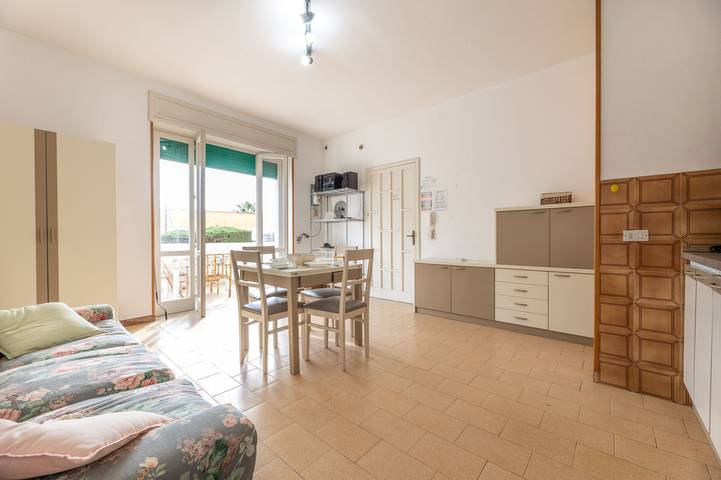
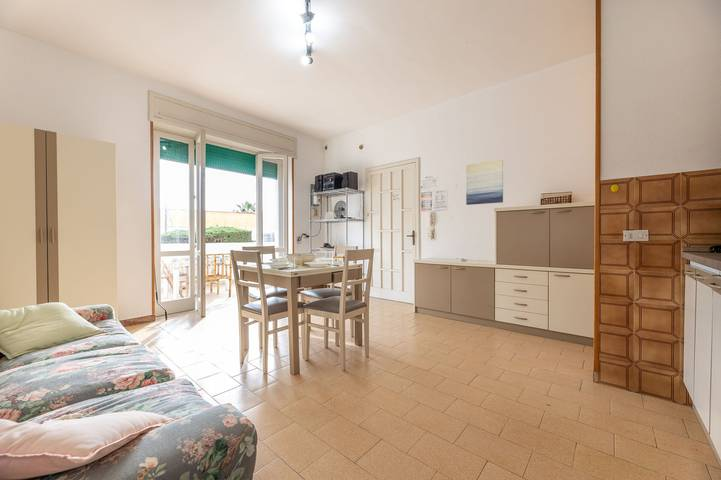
+ wall art [465,159,504,206]
